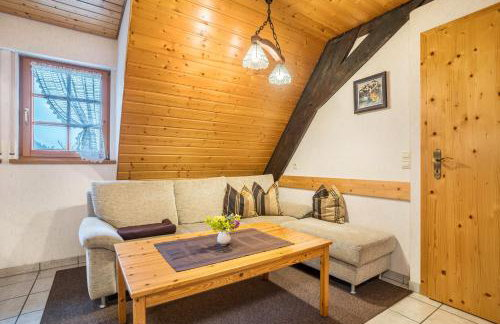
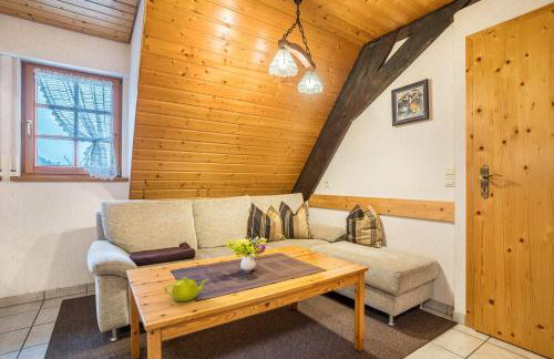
+ teapot [163,276,209,302]
